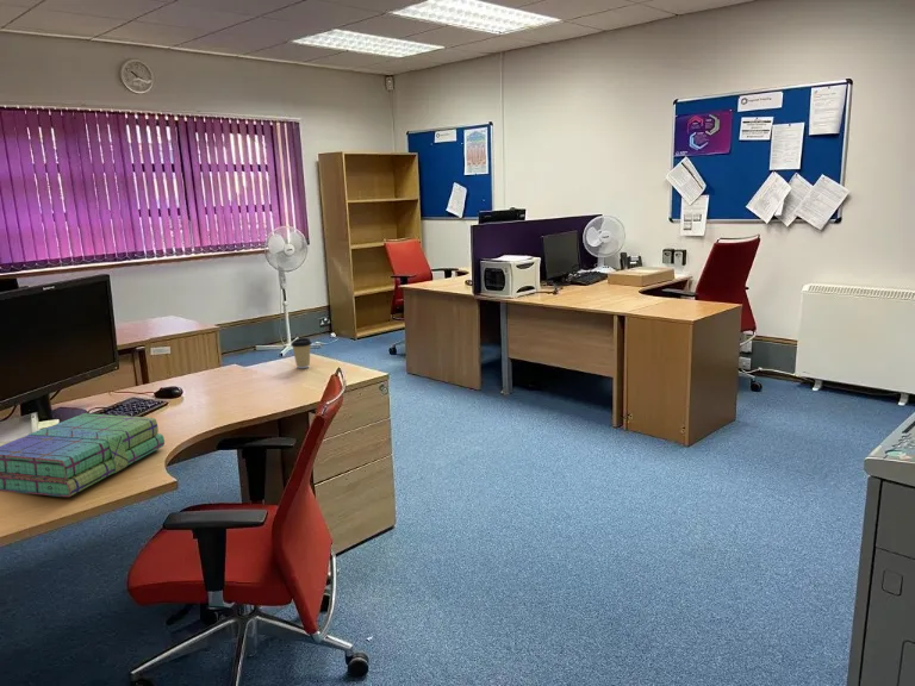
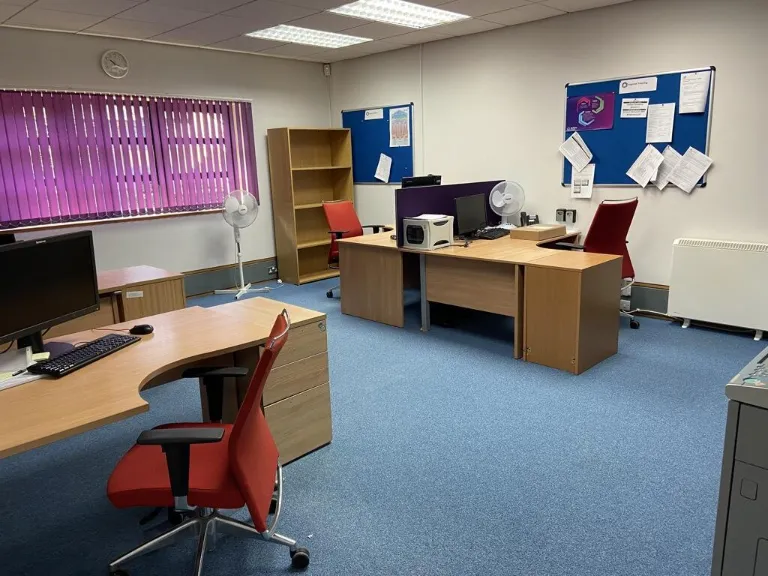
- stack of books [0,412,166,498]
- coffee cup [290,337,313,369]
